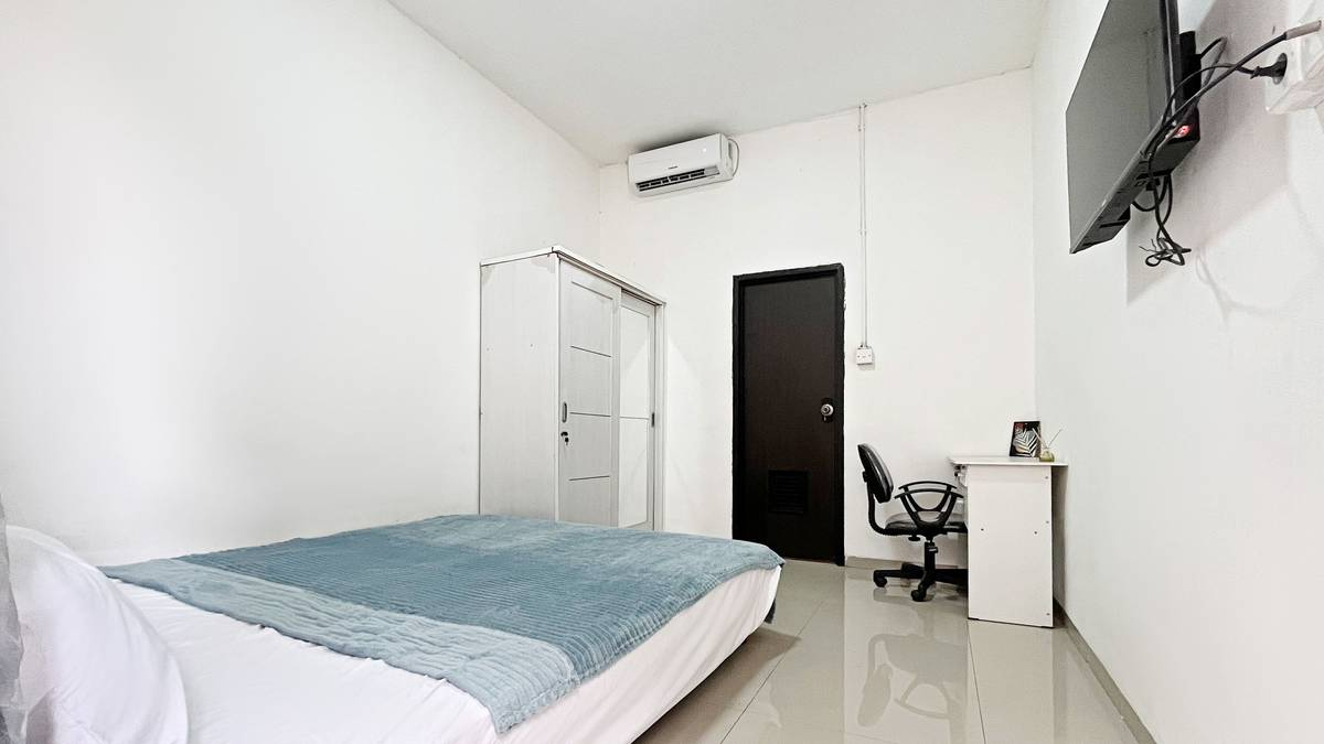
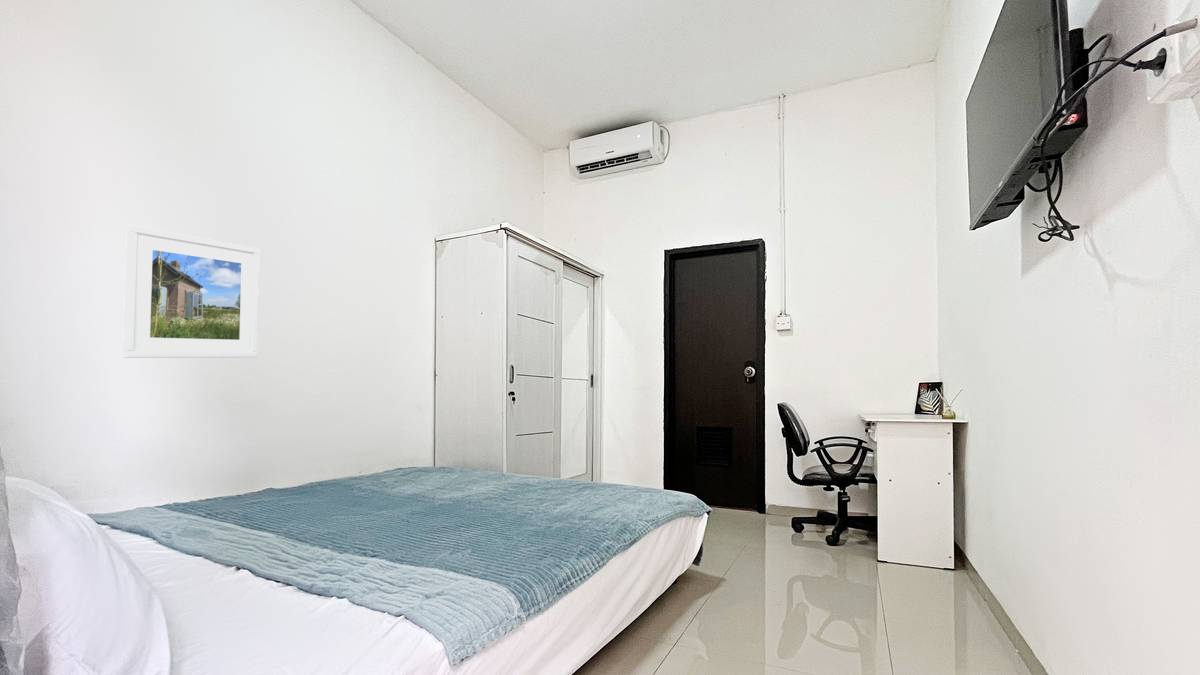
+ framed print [122,225,260,359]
